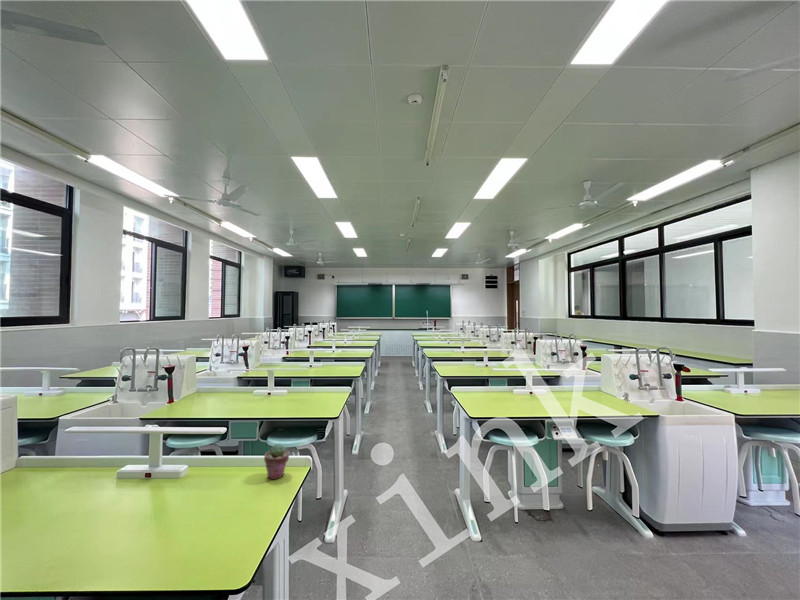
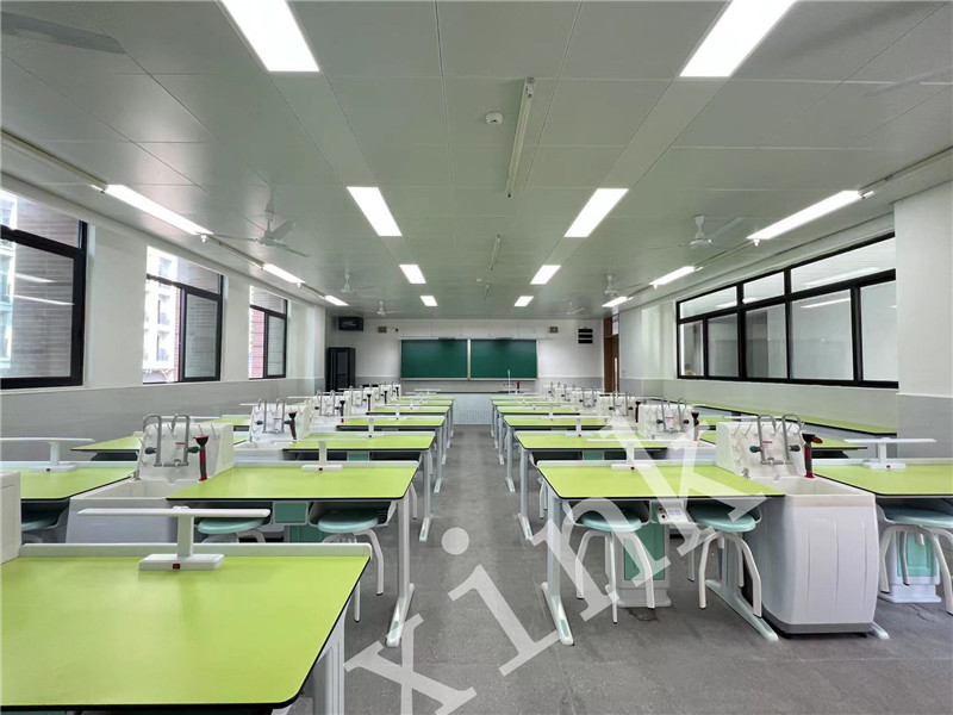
- potted succulent [263,443,290,480]
